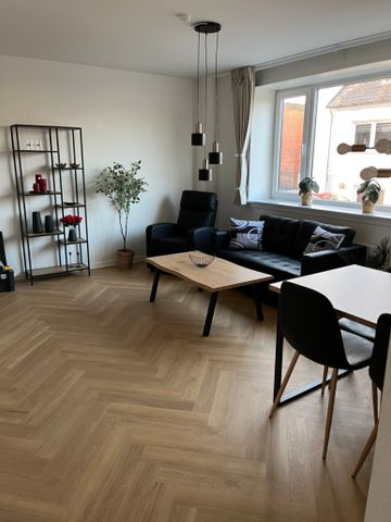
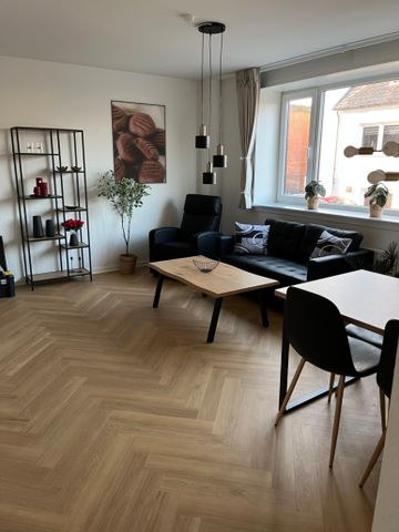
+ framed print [110,99,167,186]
